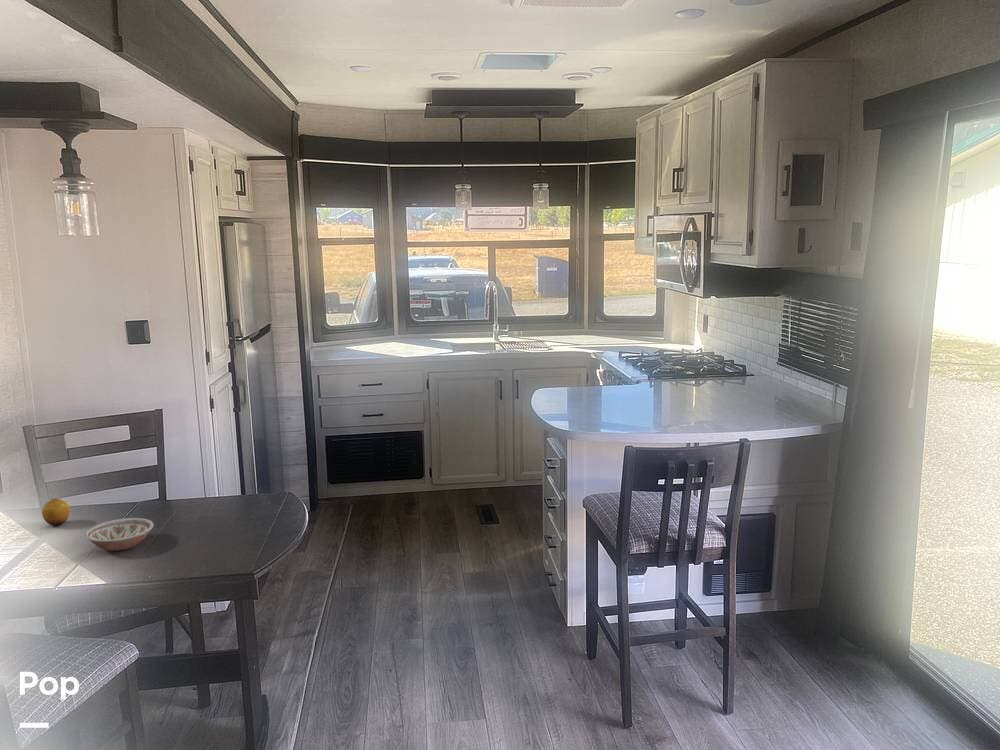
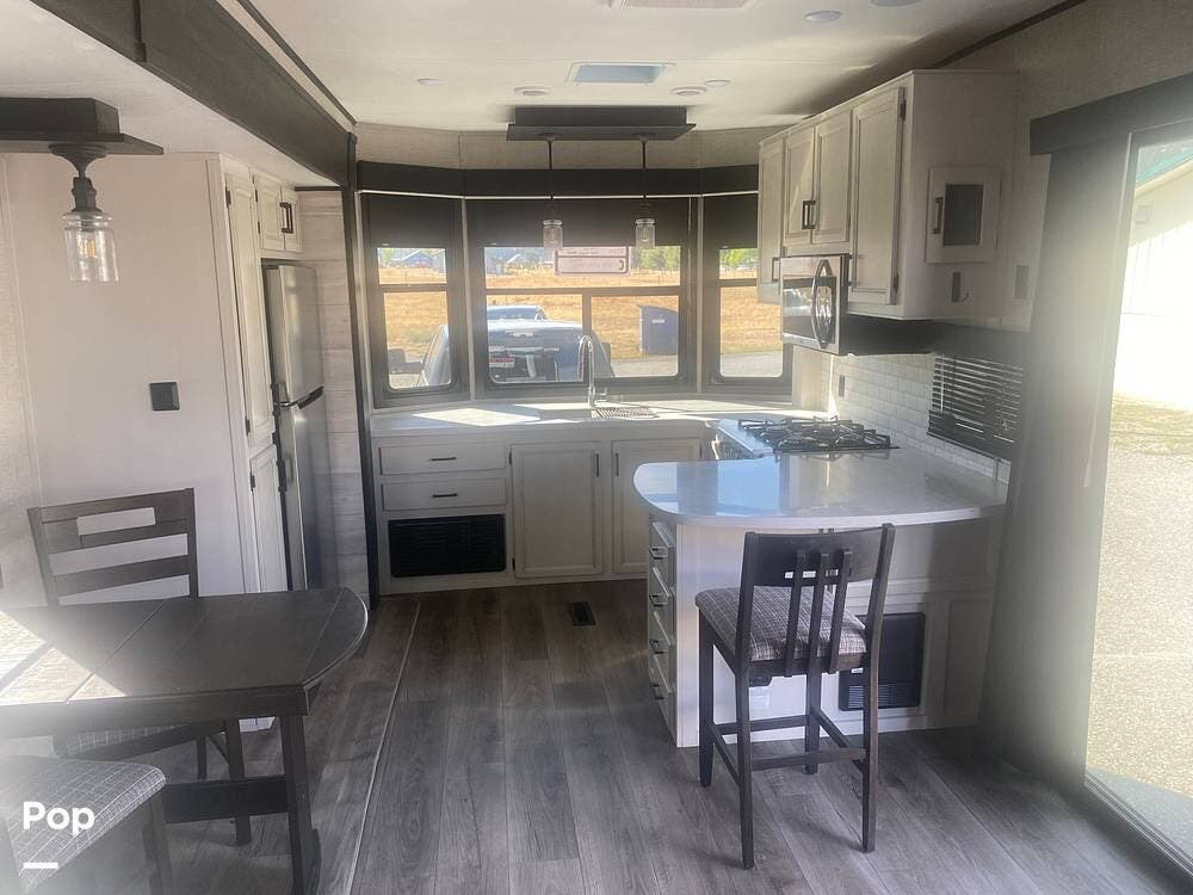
- bowl [84,517,154,552]
- fruit [41,497,71,527]
